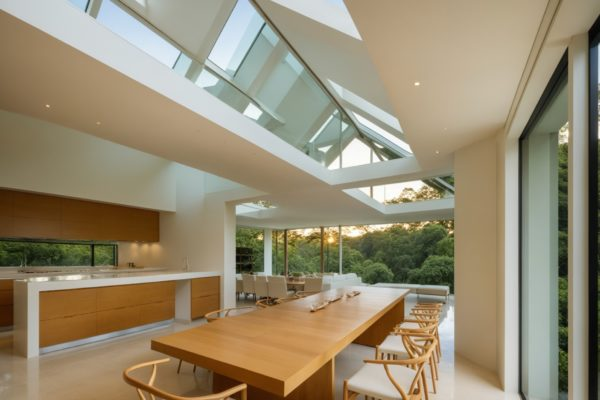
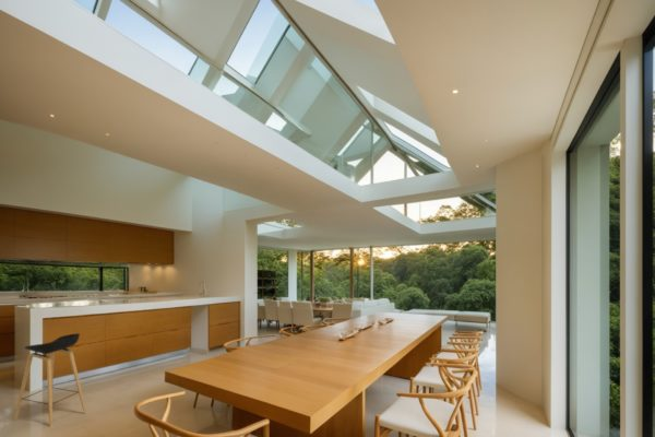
+ stool [13,332,87,428]
